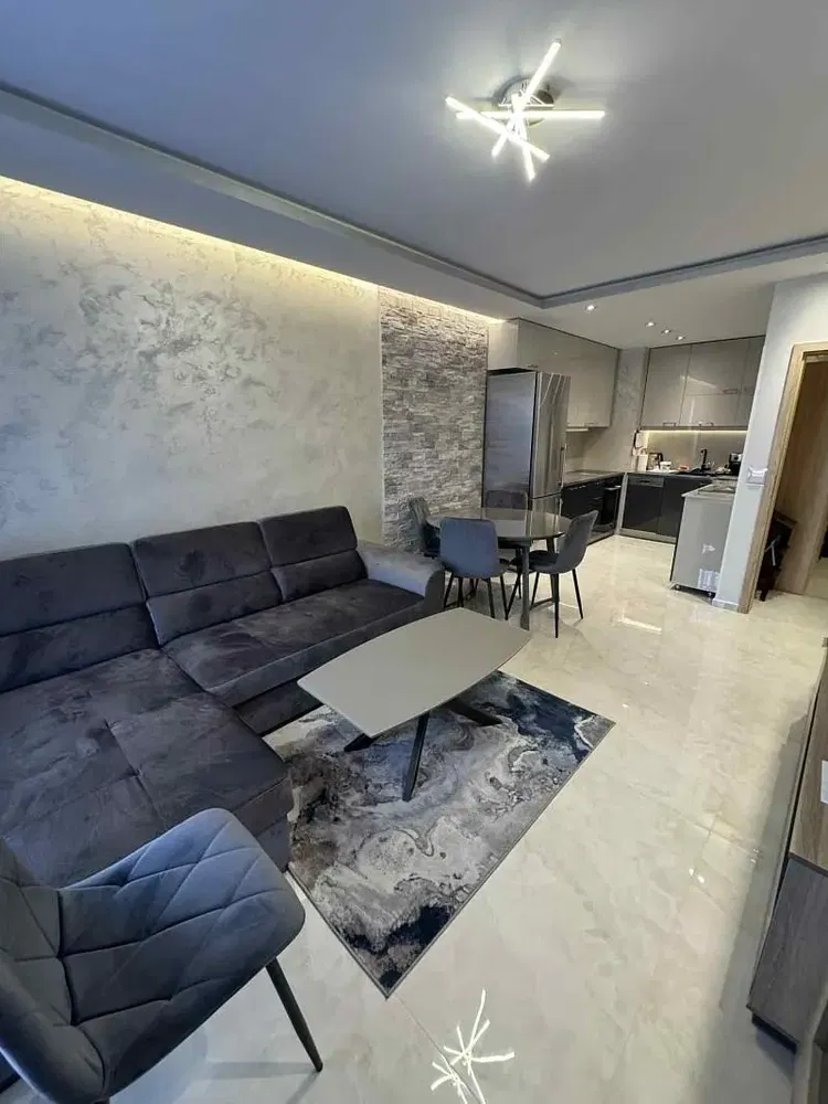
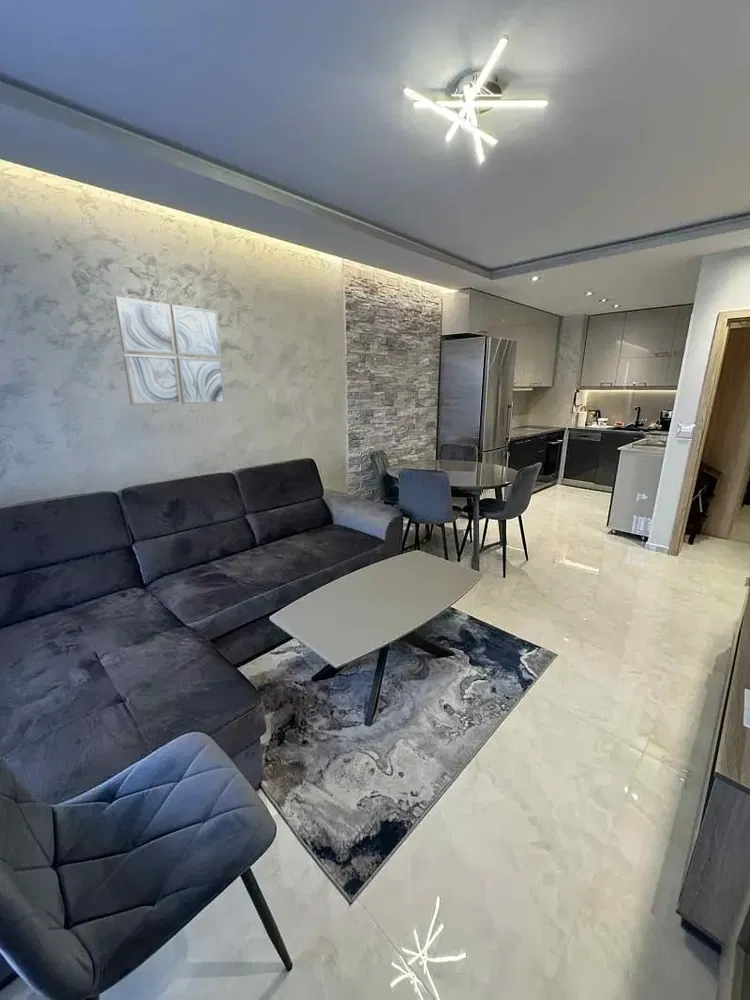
+ wall art [114,296,226,406]
